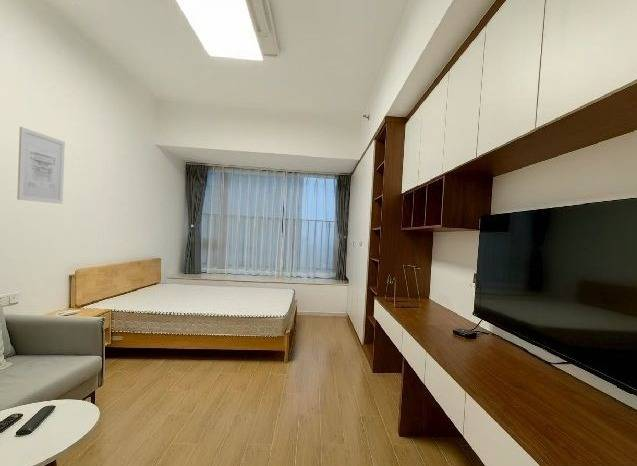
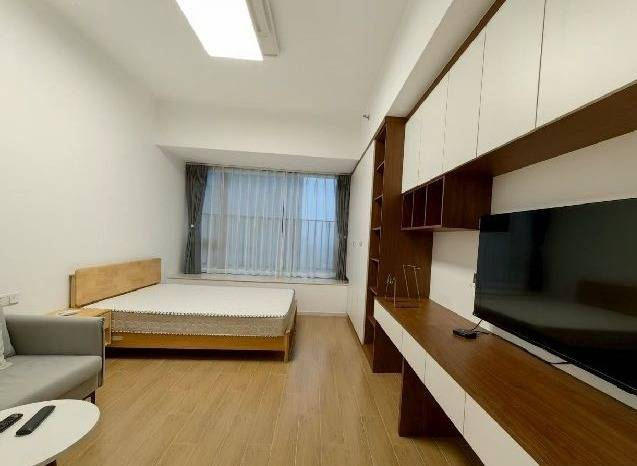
- wall art [16,126,66,205]
